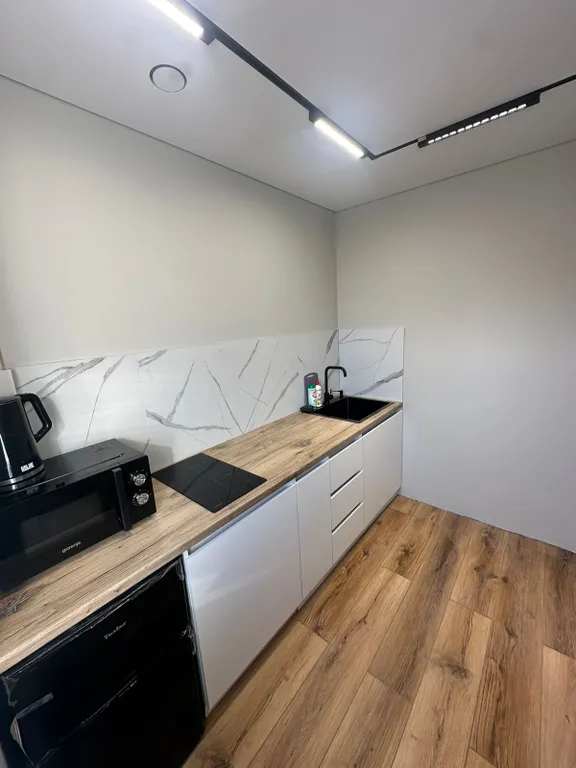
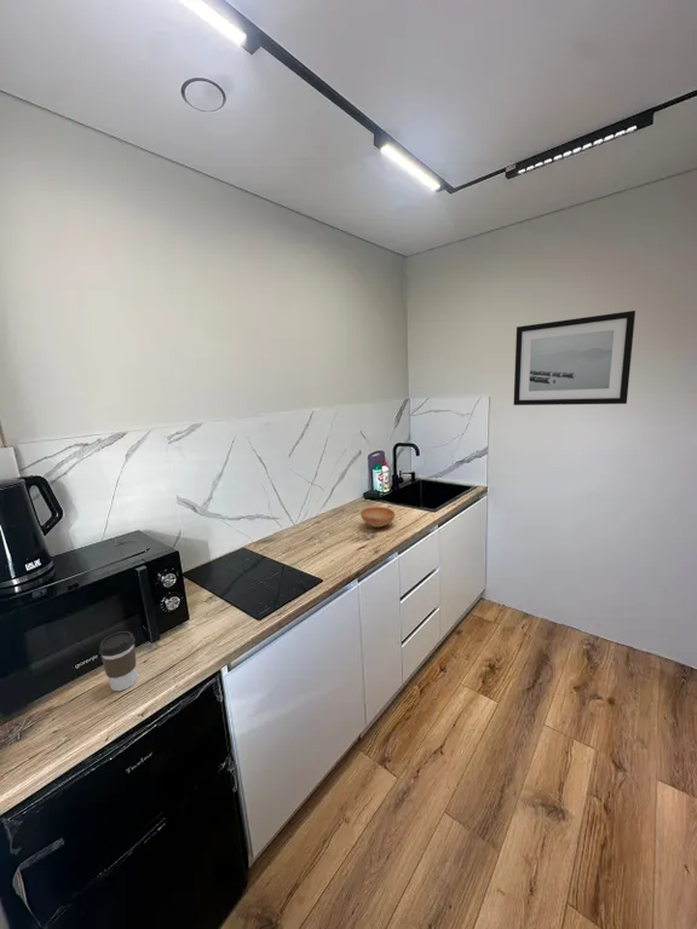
+ bowl [359,506,396,529]
+ wall art [513,310,636,406]
+ coffee cup [98,630,138,692]
